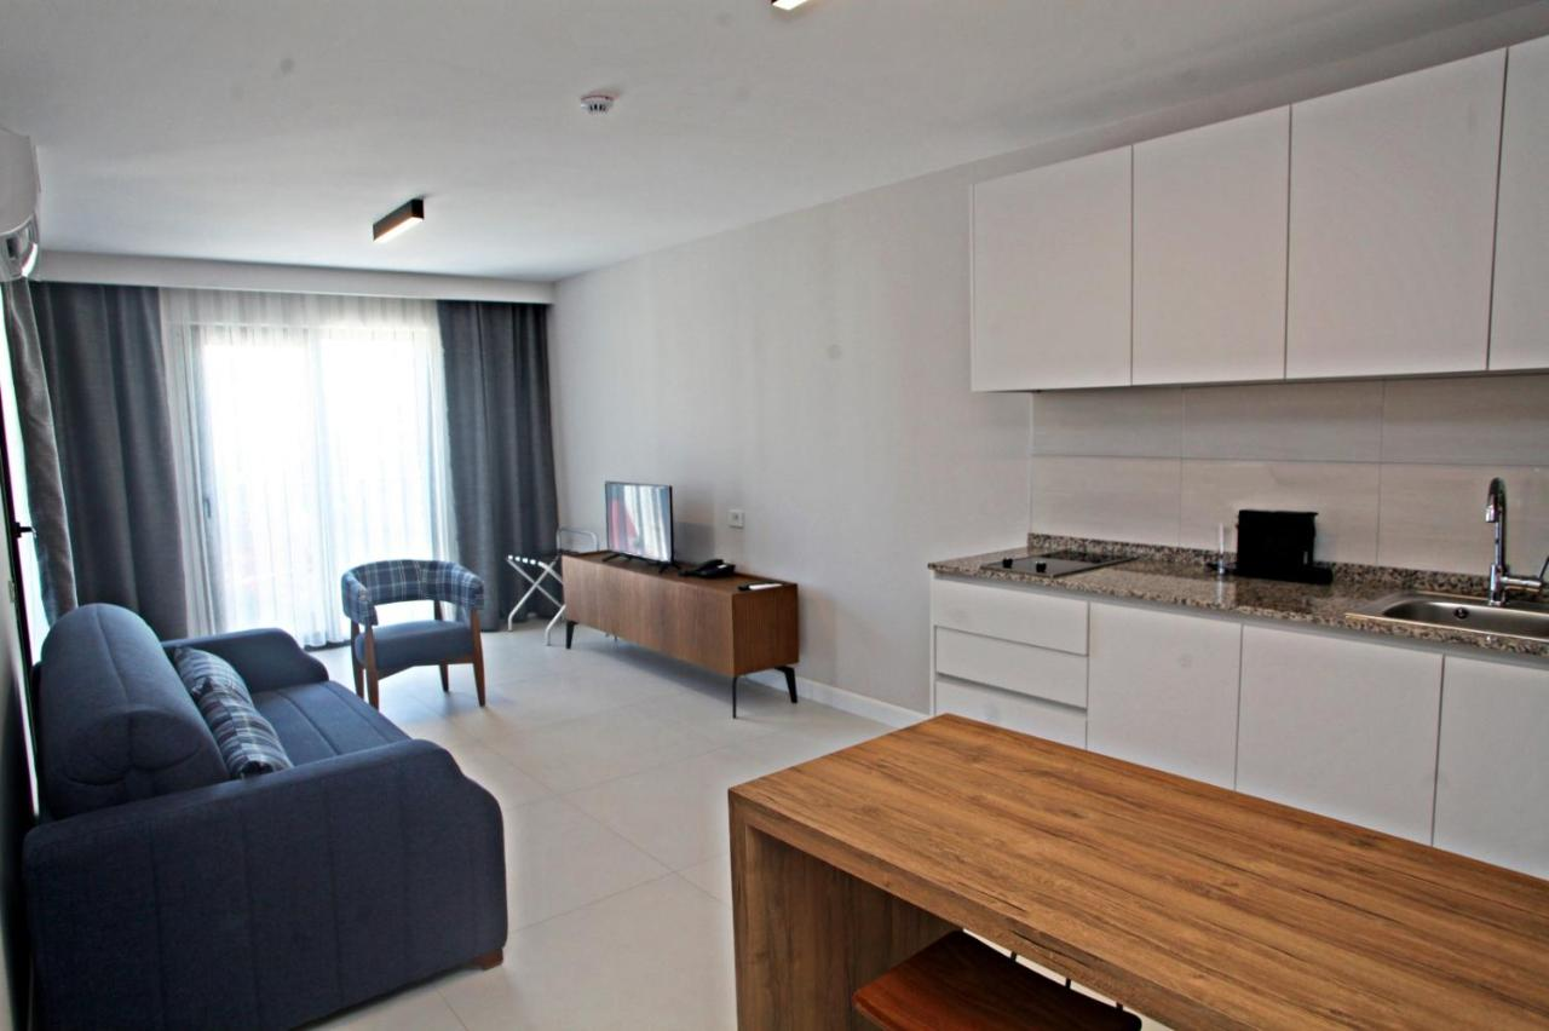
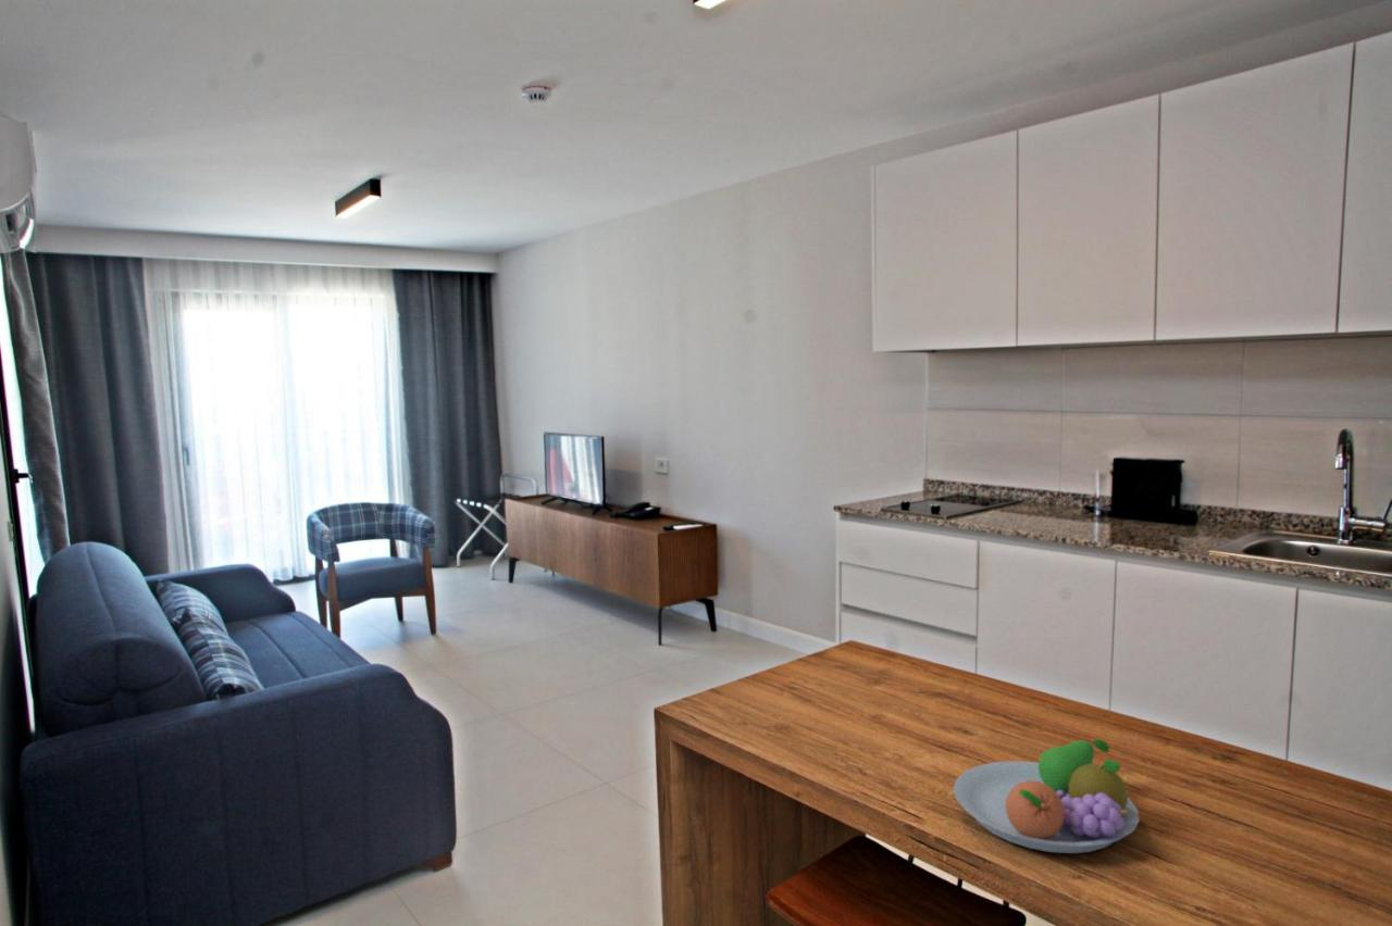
+ fruit bowl [953,738,1141,854]
